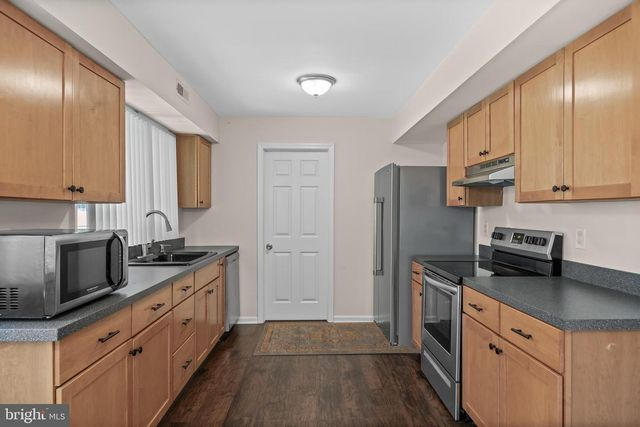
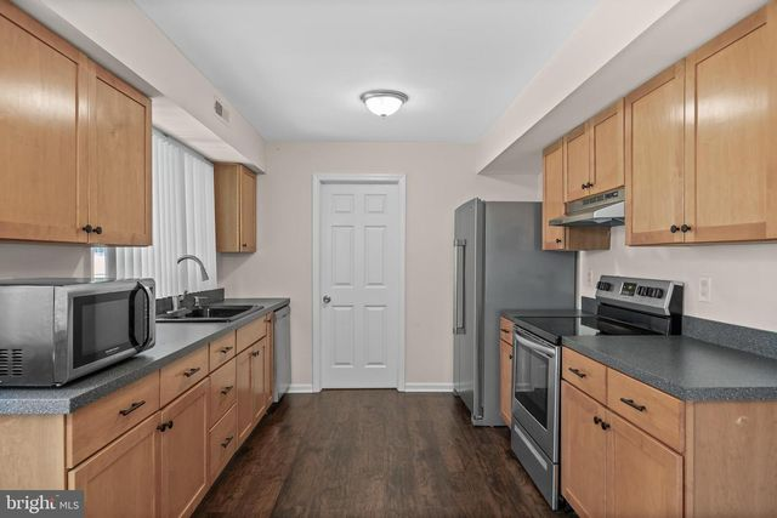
- rug [252,321,421,357]
